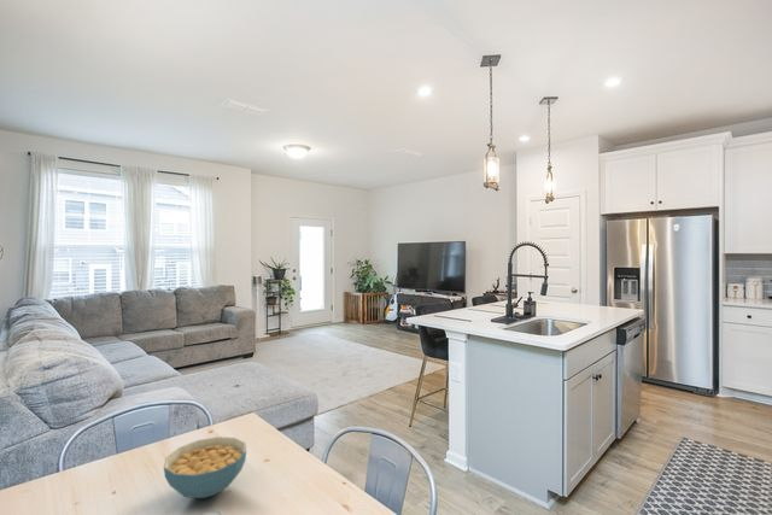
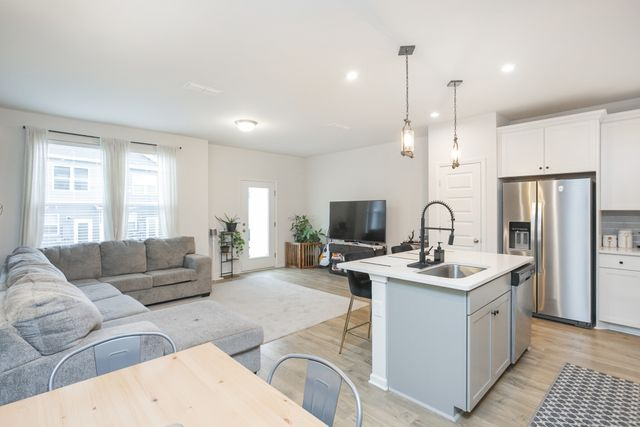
- cereal bowl [163,435,247,499]
